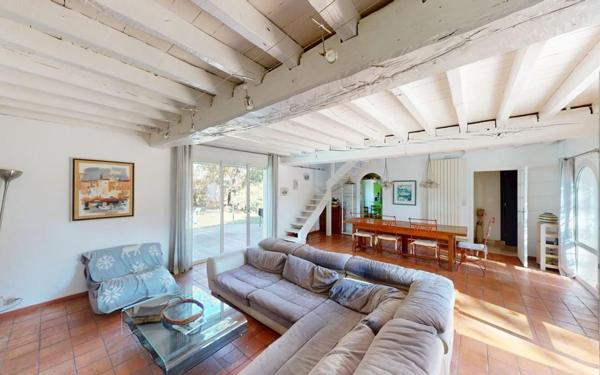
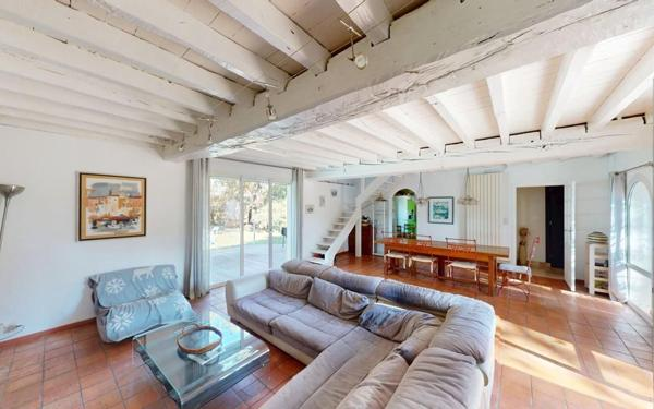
- book [129,303,169,327]
